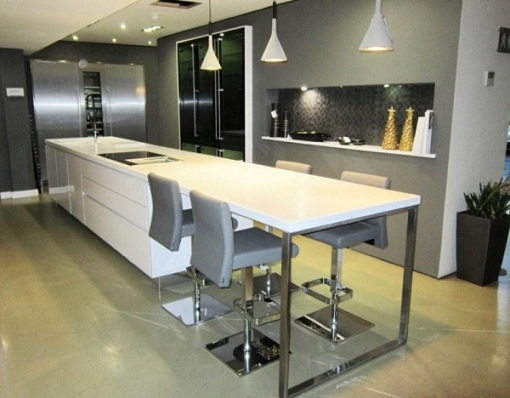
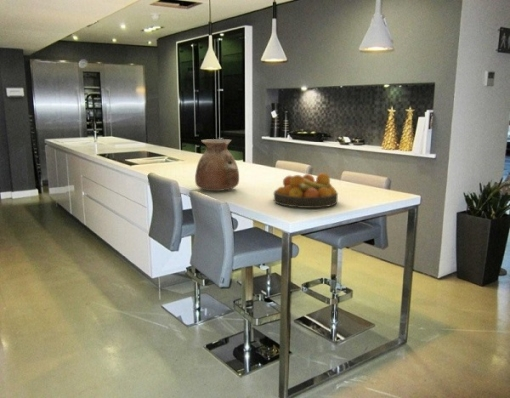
+ vase [194,138,240,192]
+ fruit bowl [273,172,339,209]
